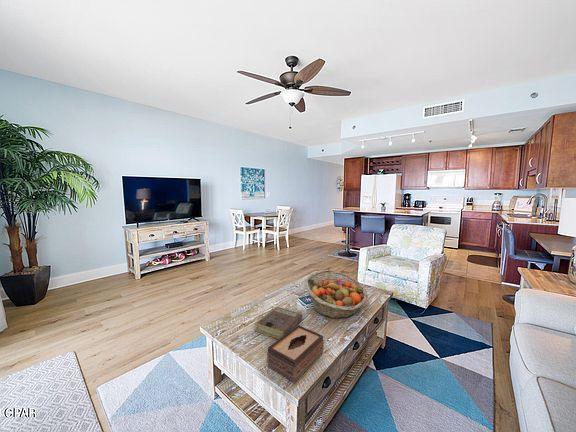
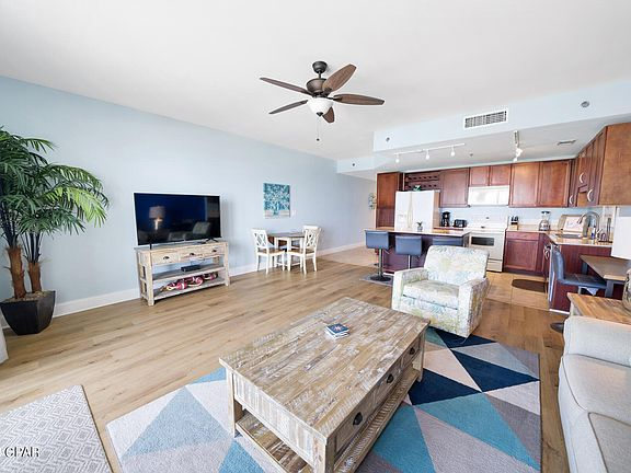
- book [254,306,304,340]
- tissue box [266,324,325,384]
- fruit basket [304,269,368,319]
